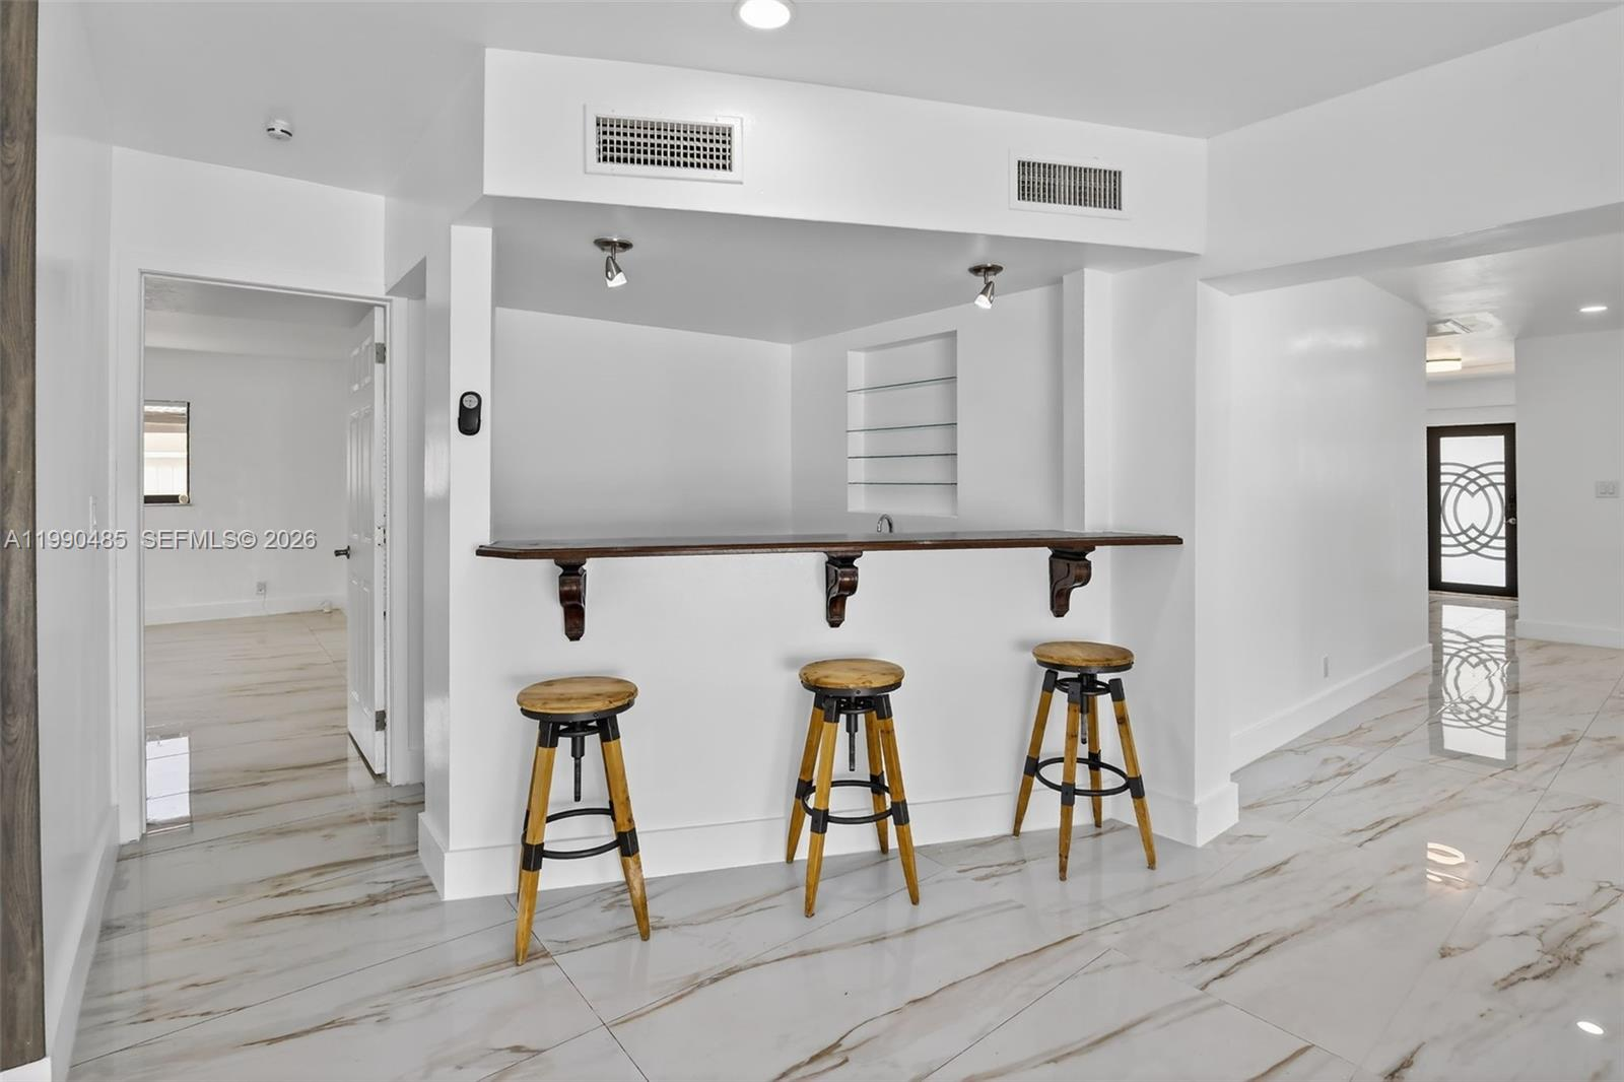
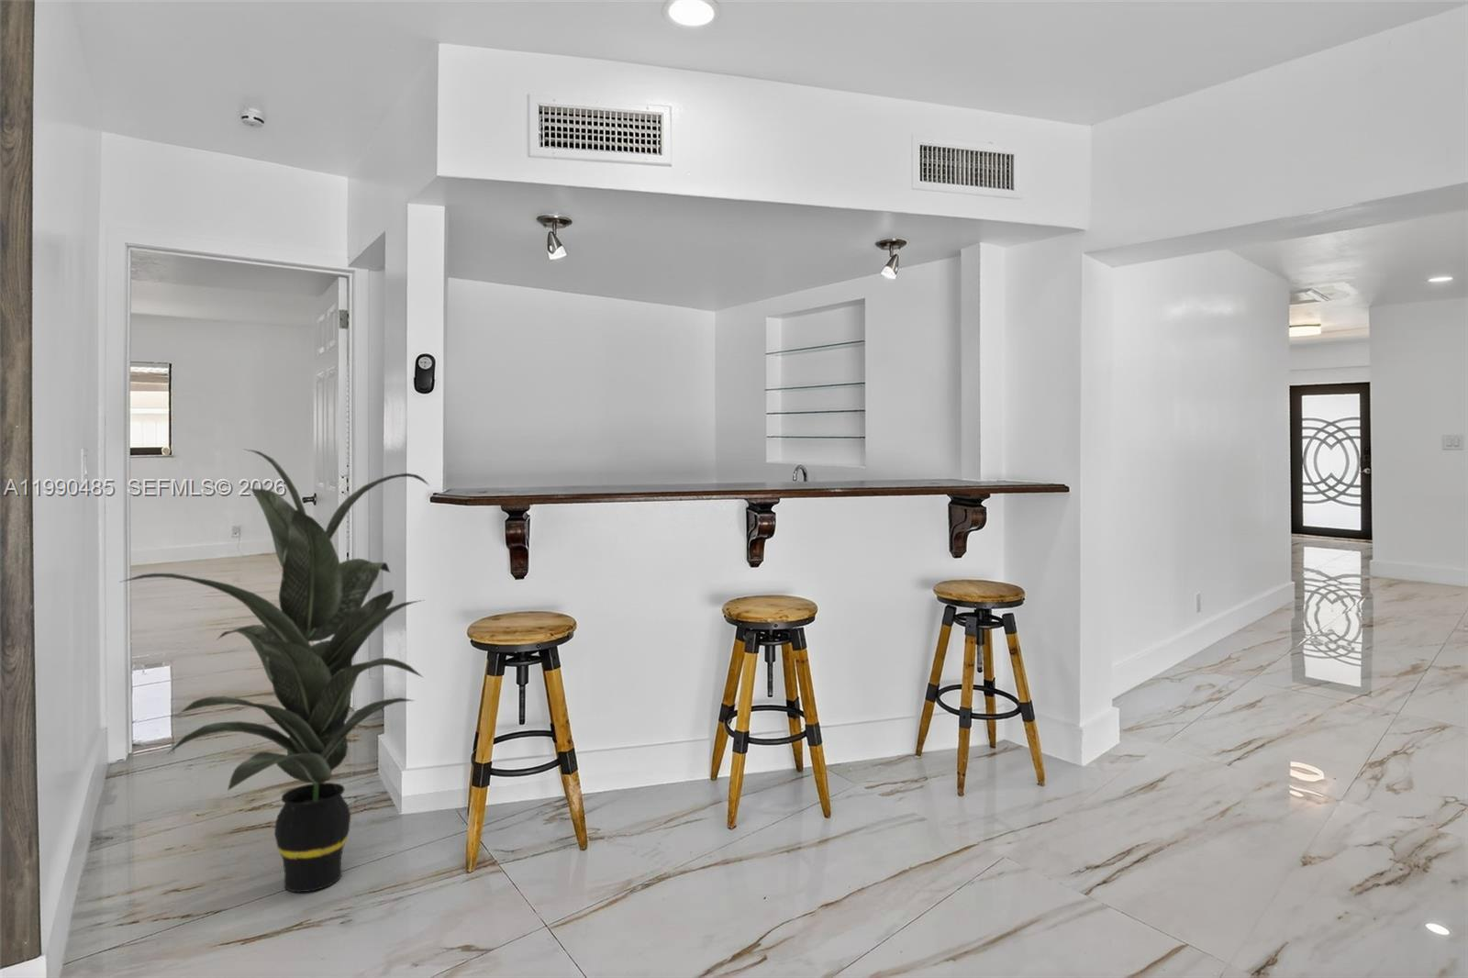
+ indoor plant [118,448,431,893]
